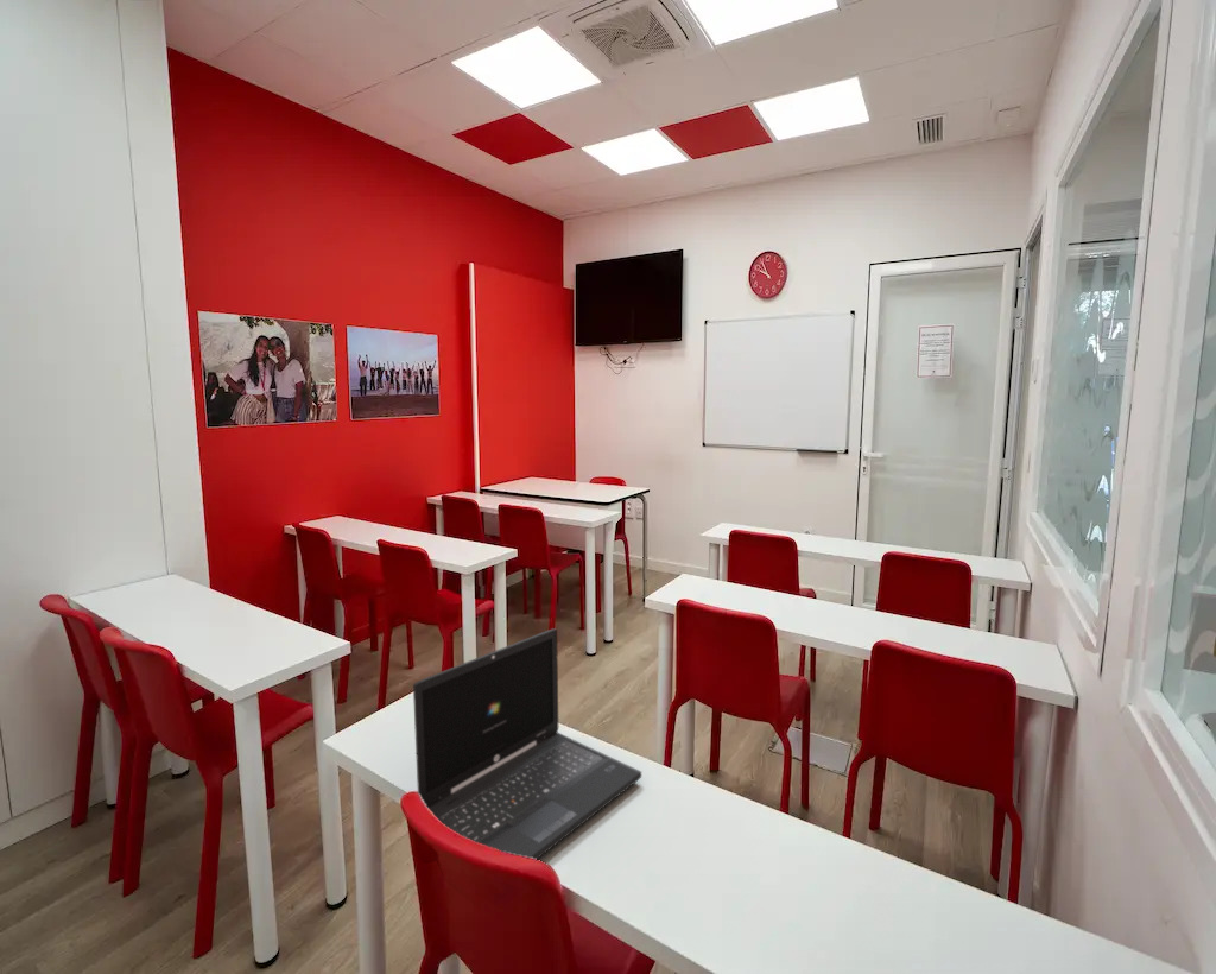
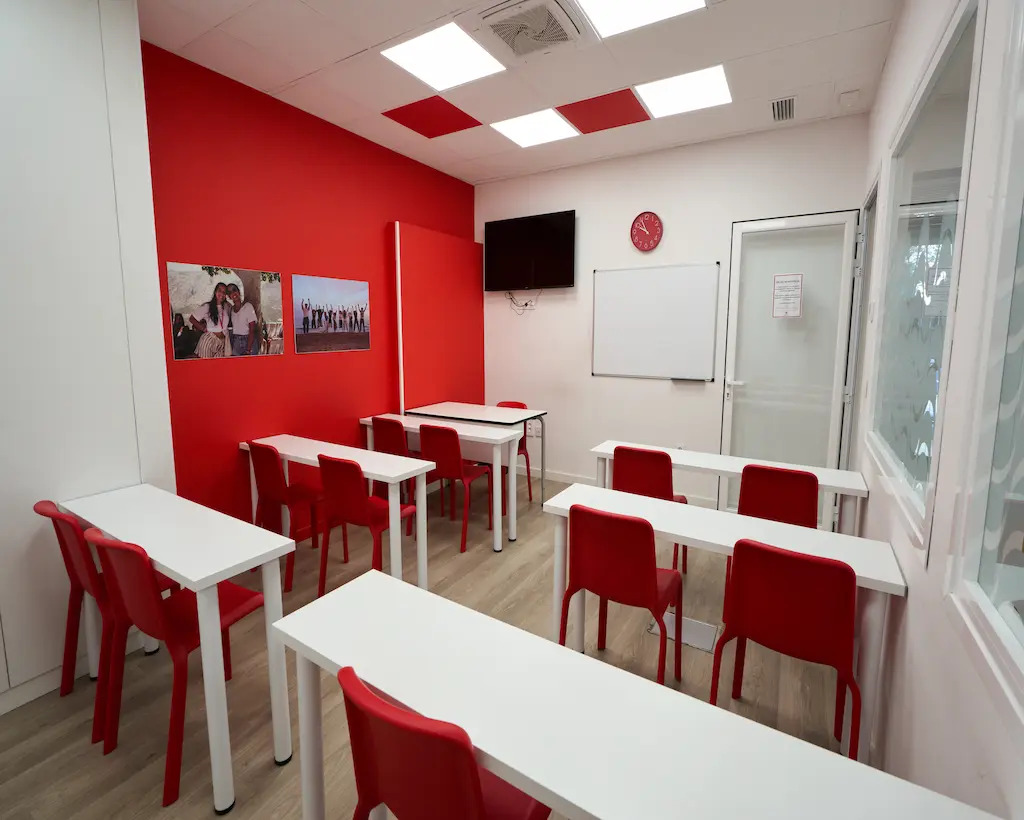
- laptop [412,627,642,861]
